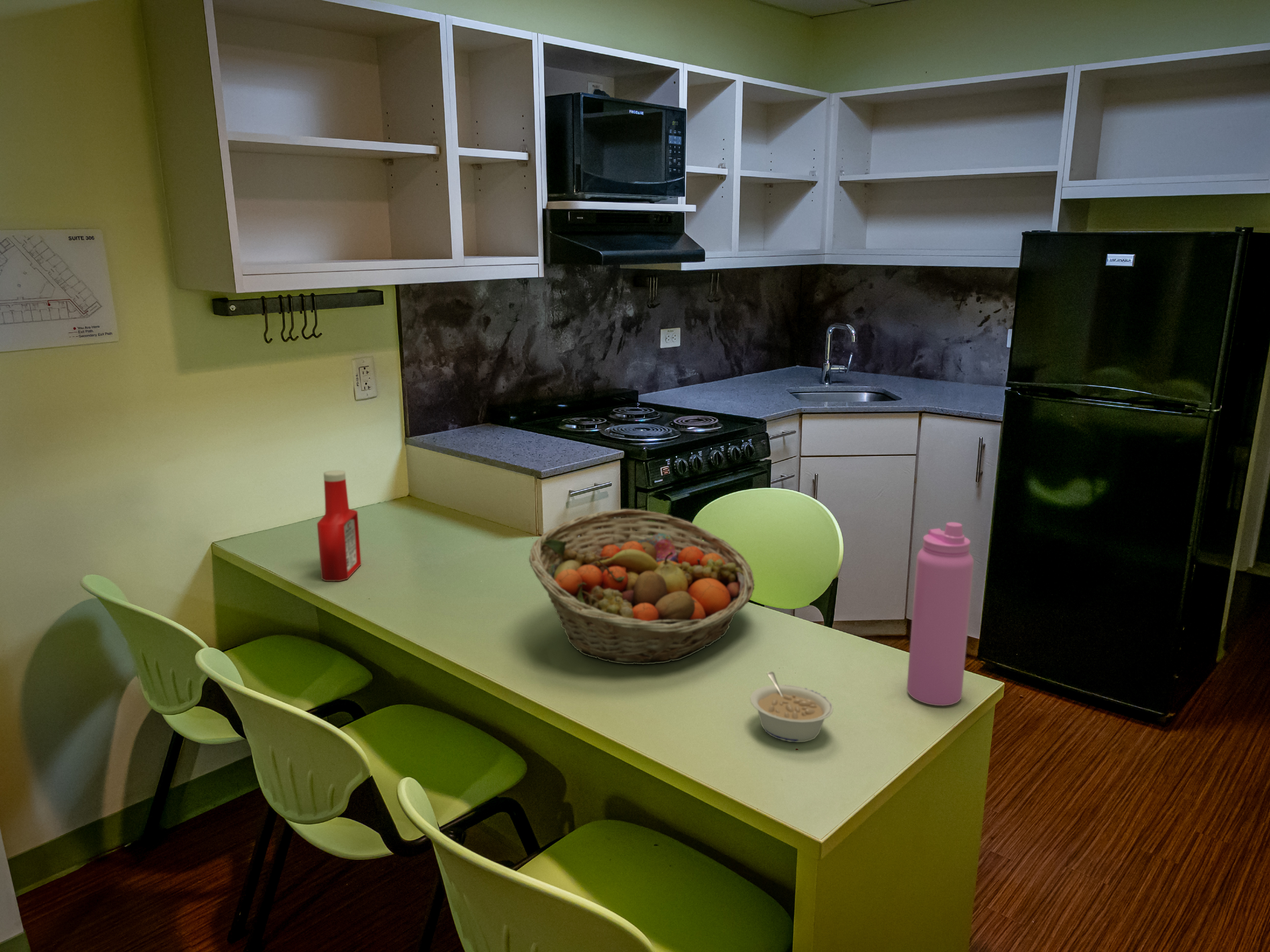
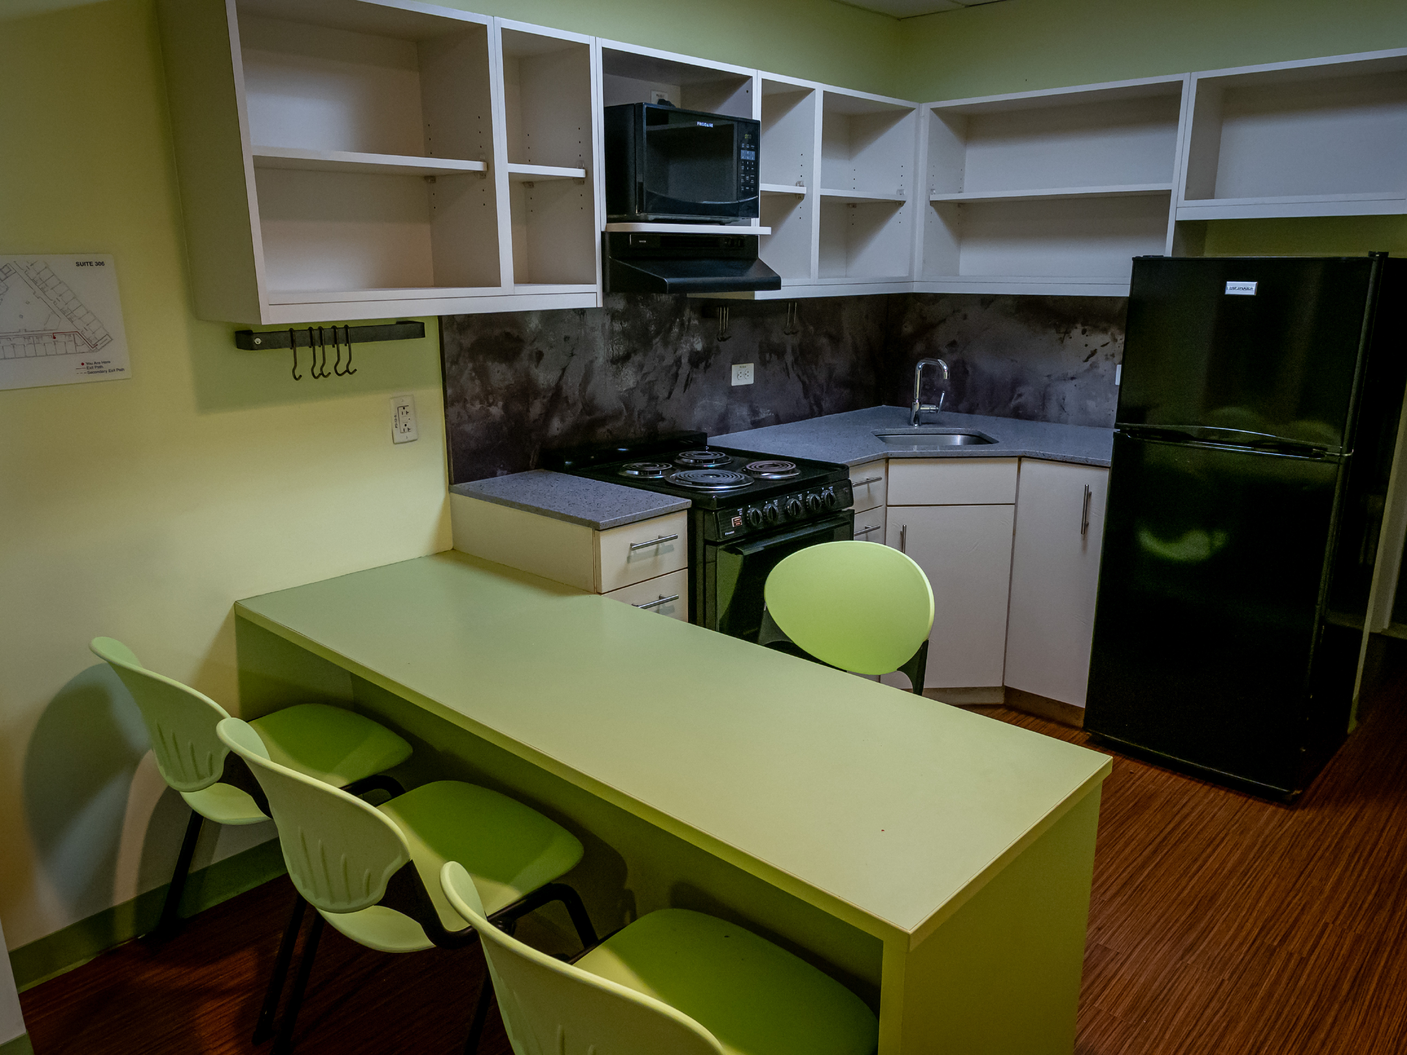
- soap bottle [317,470,362,581]
- legume [750,671,834,743]
- water bottle [907,522,974,706]
- fruit basket [529,509,755,665]
